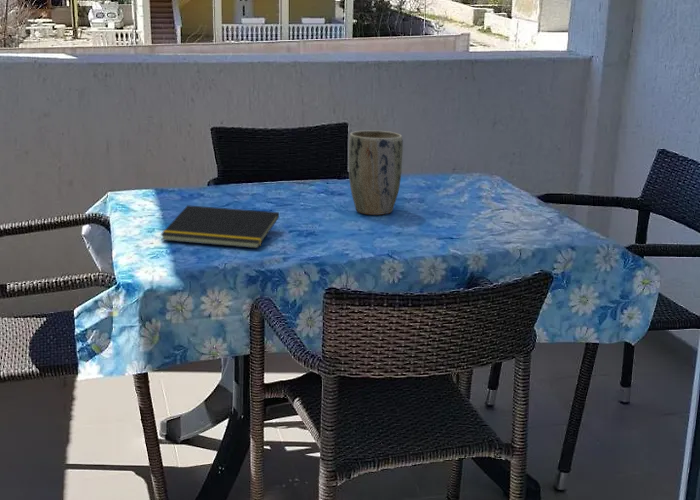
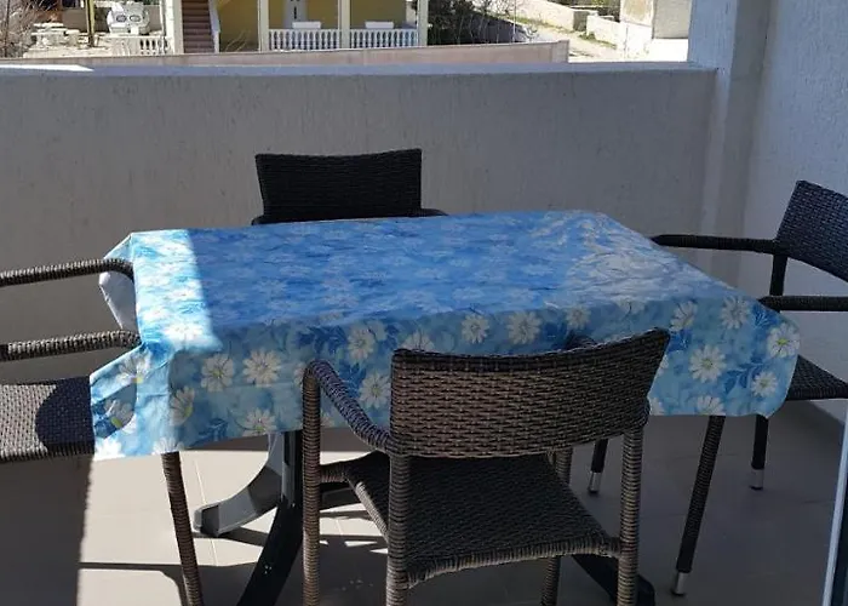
- plant pot [348,130,404,216]
- notepad [160,204,280,249]
